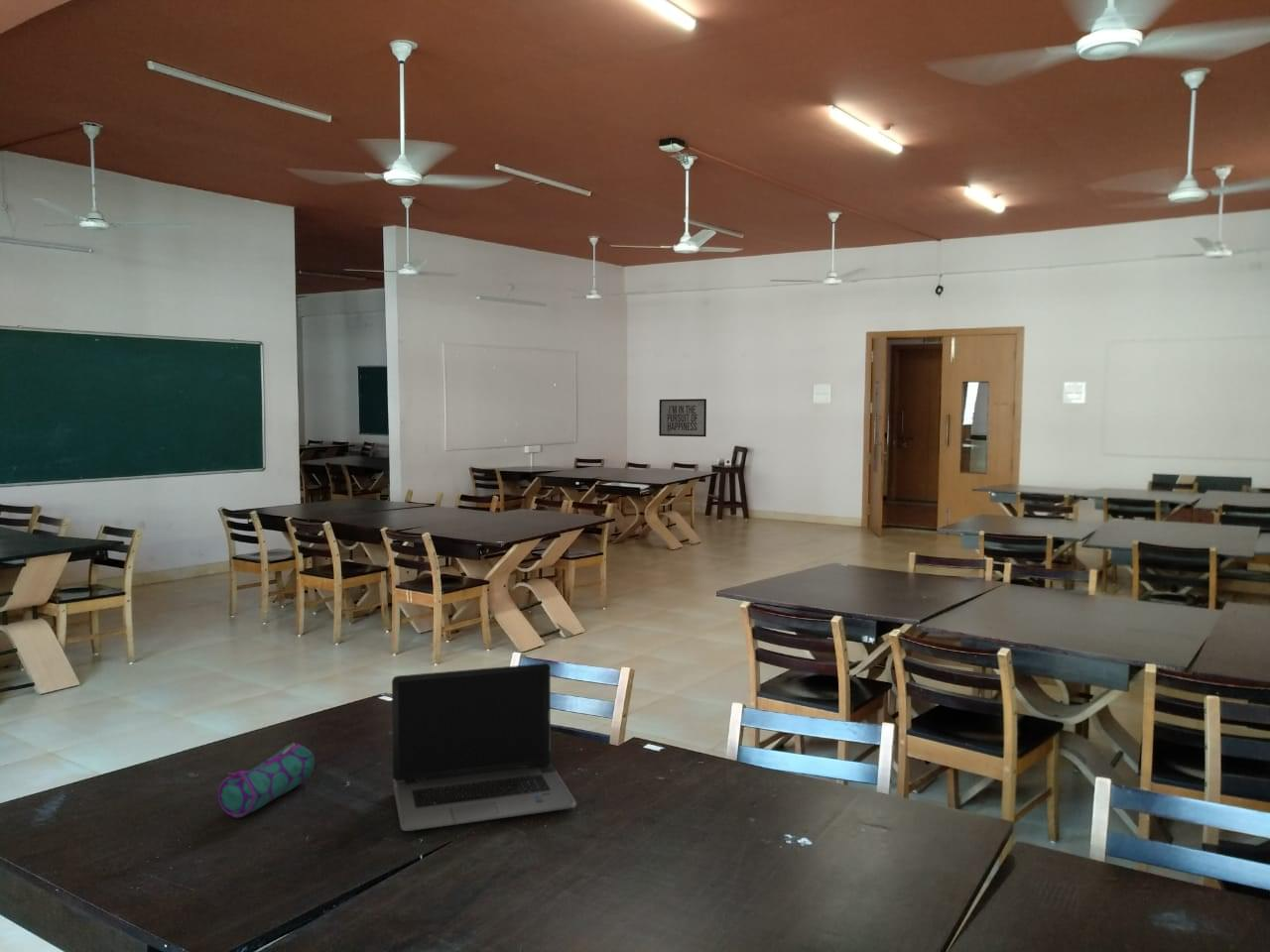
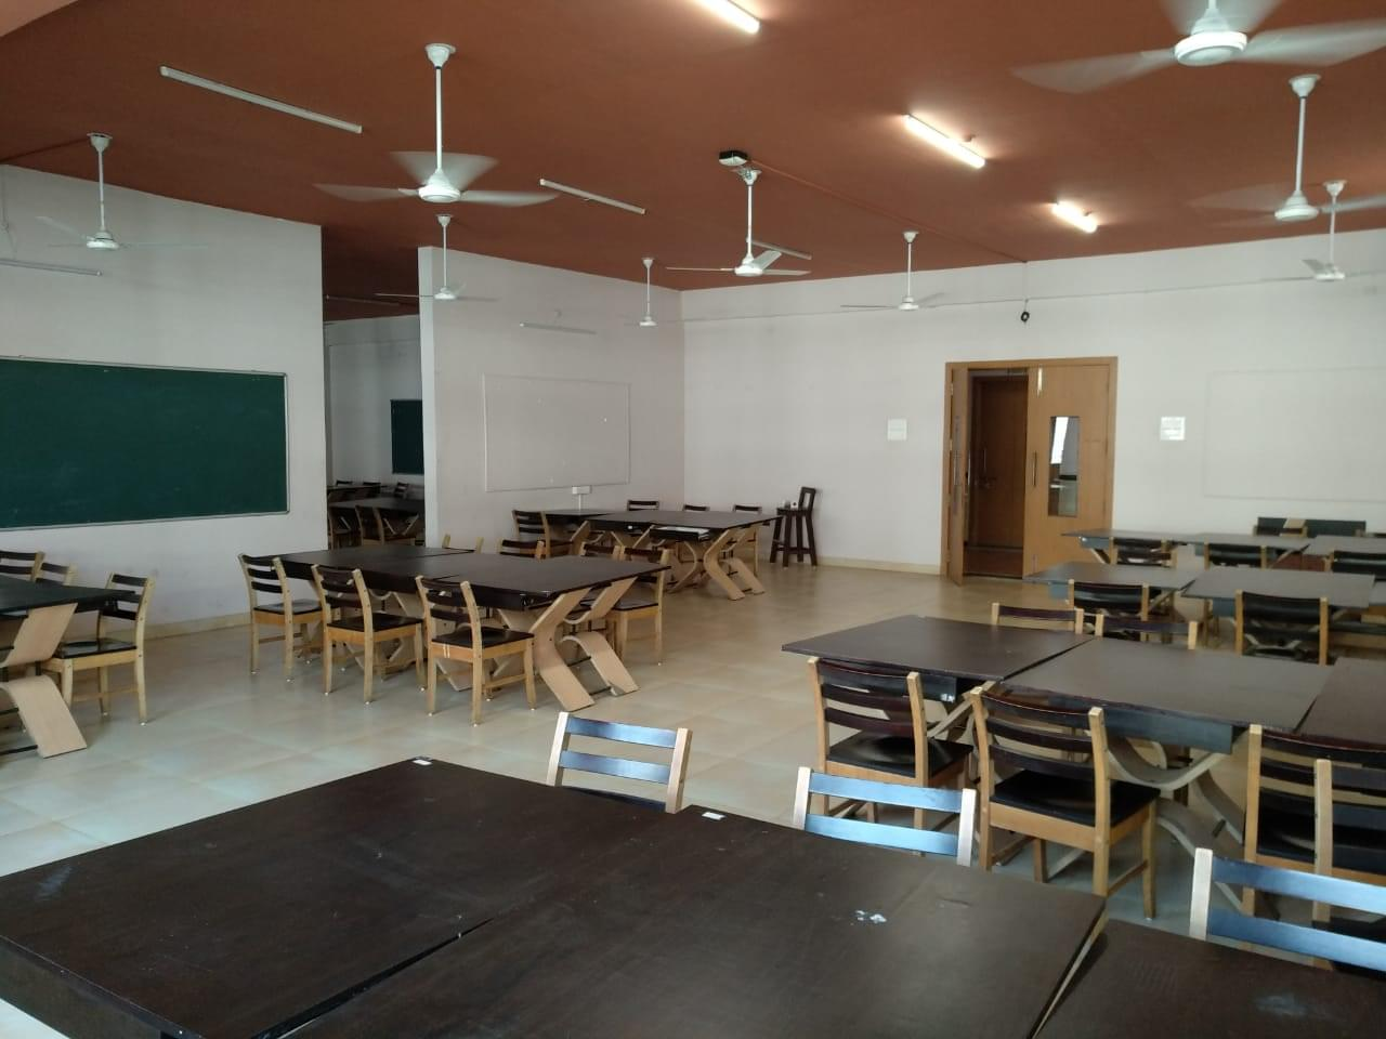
- laptop computer [391,662,577,832]
- mirror [658,398,707,437]
- pencil case [217,742,316,818]
